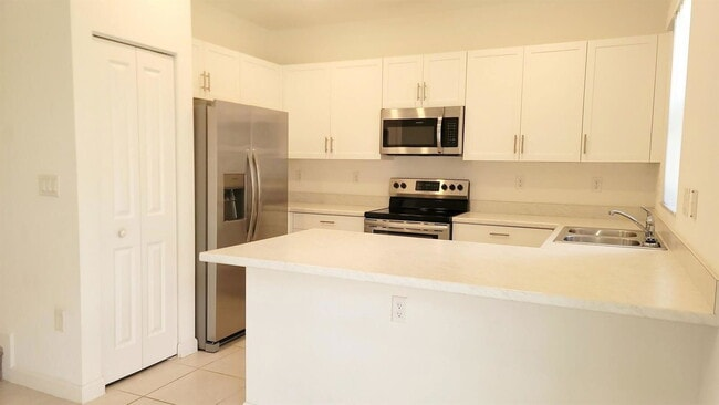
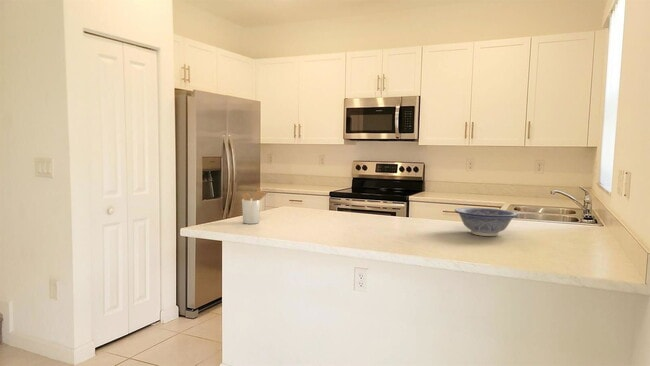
+ decorative bowl [454,207,519,237]
+ utensil holder [241,187,269,225]
